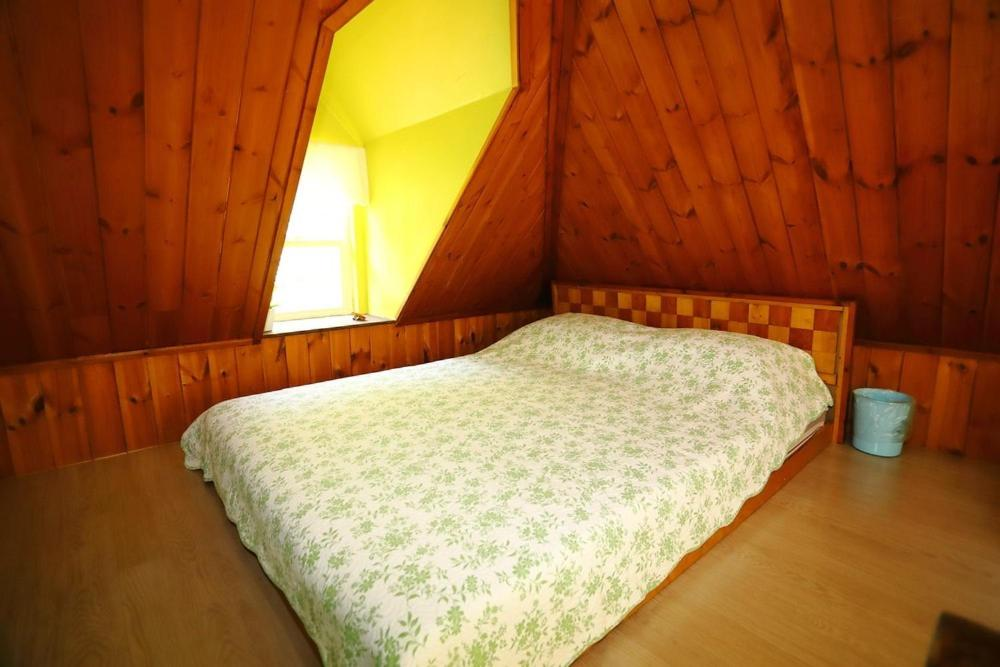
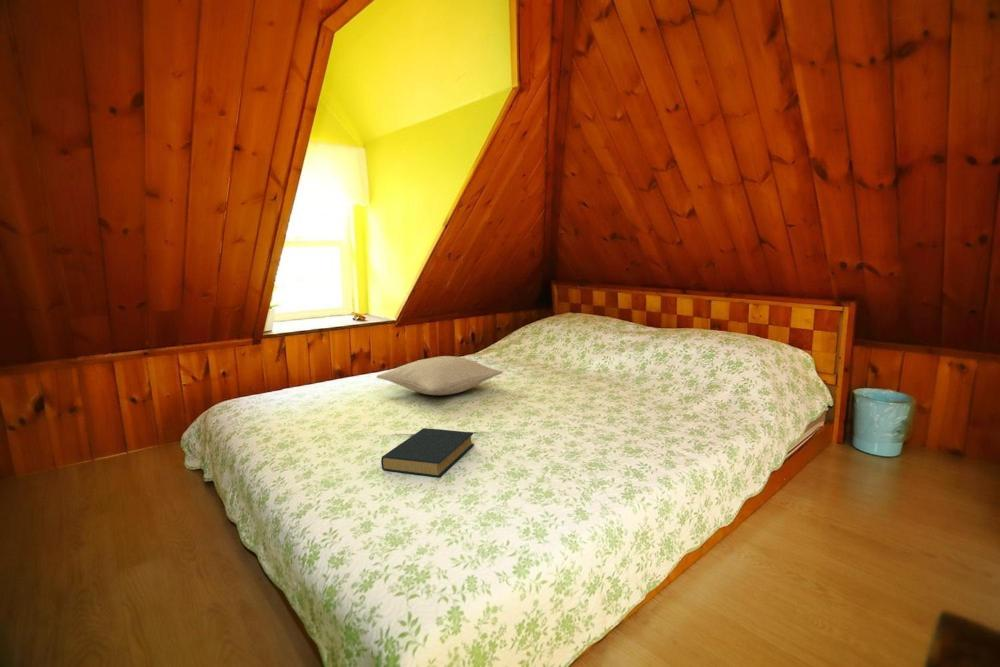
+ hardback book [380,427,475,478]
+ pillow [376,355,504,396]
